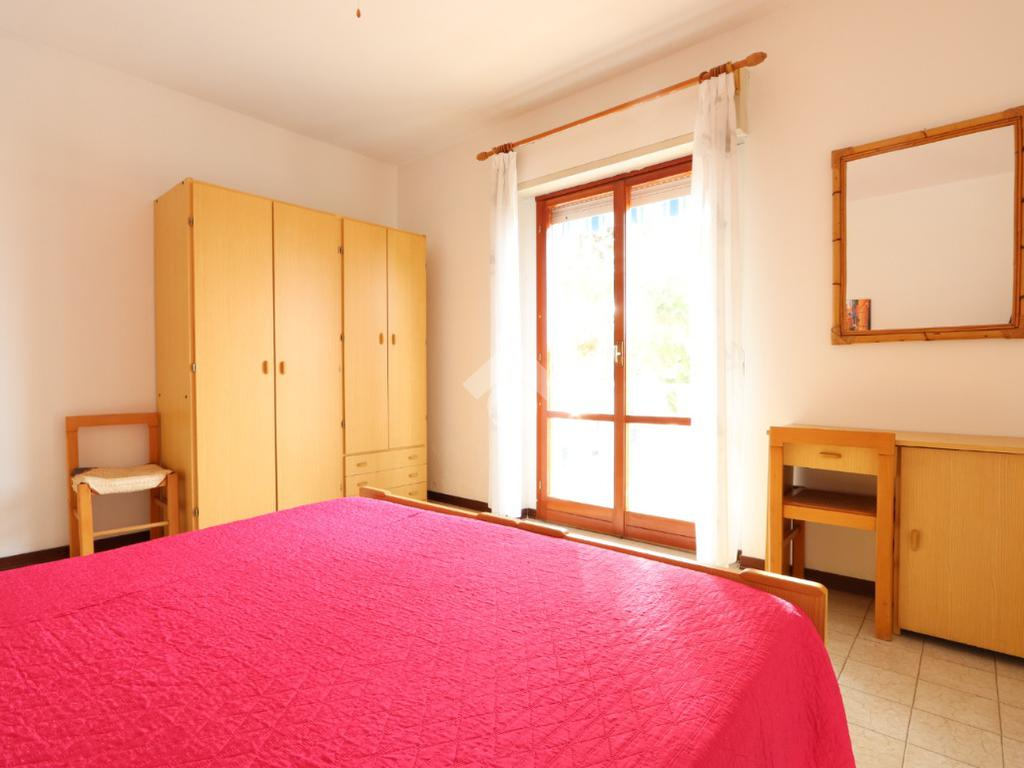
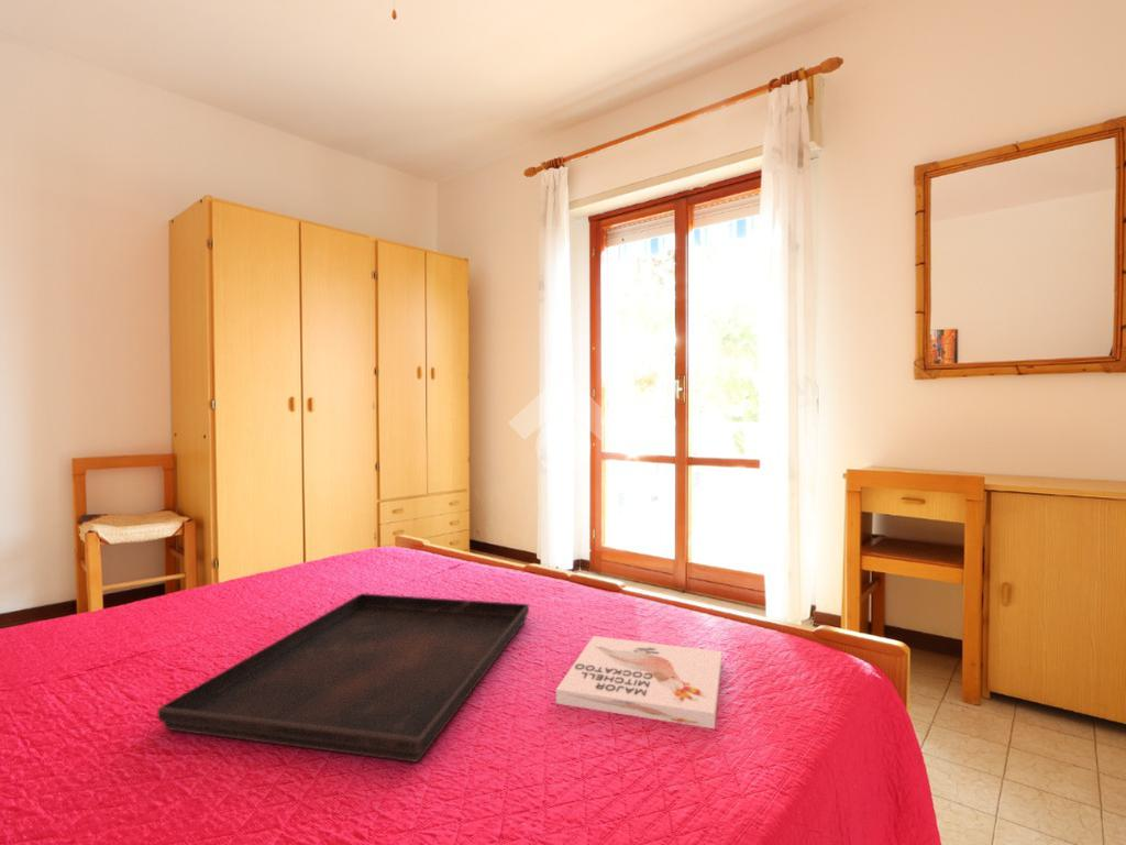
+ serving tray [157,592,530,764]
+ book [555,635,724,729]
